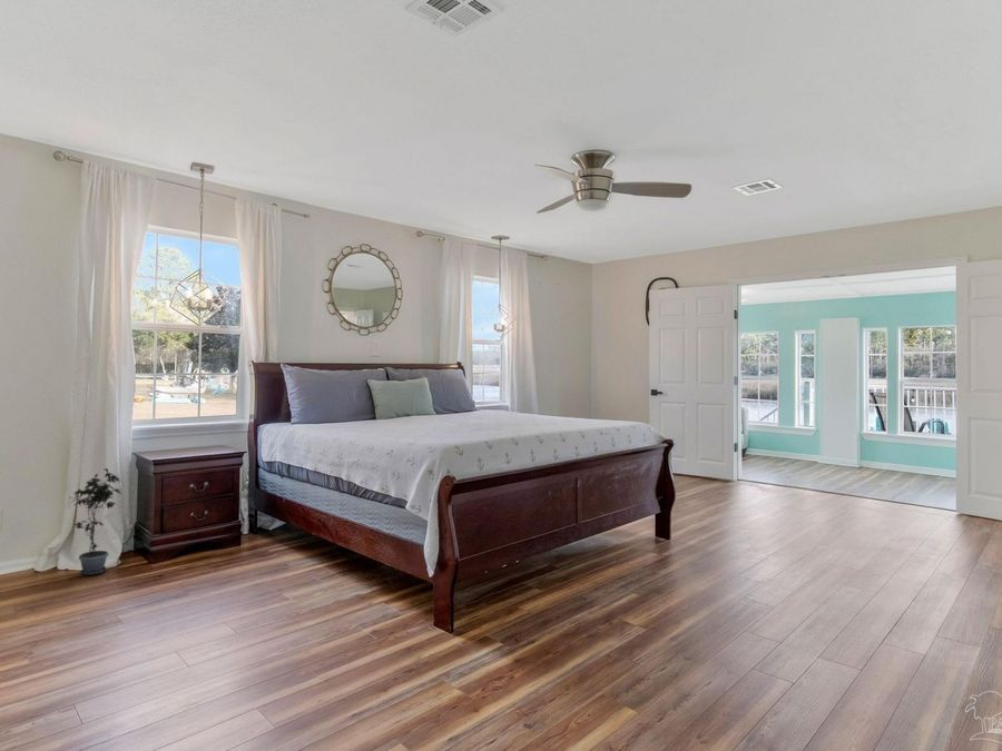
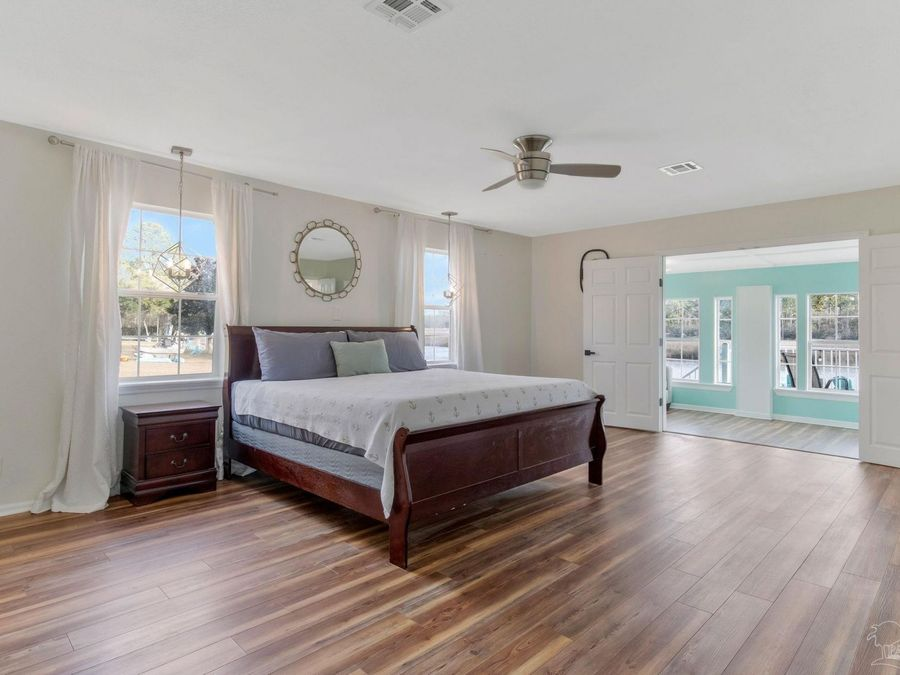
- potted plant [69,467,121,576]
